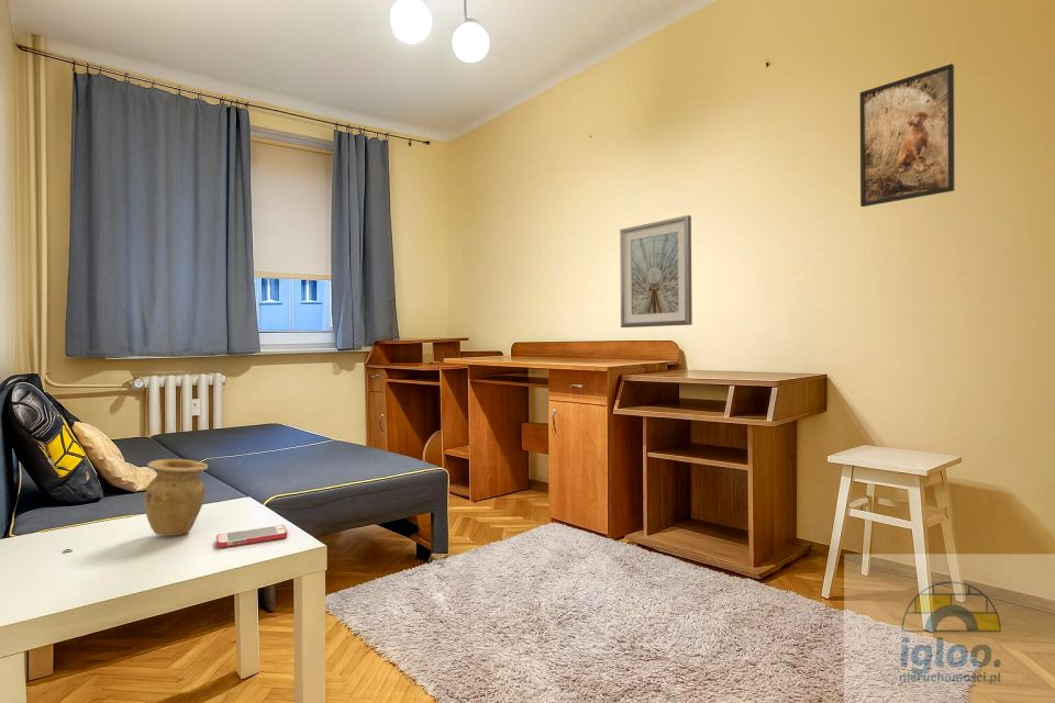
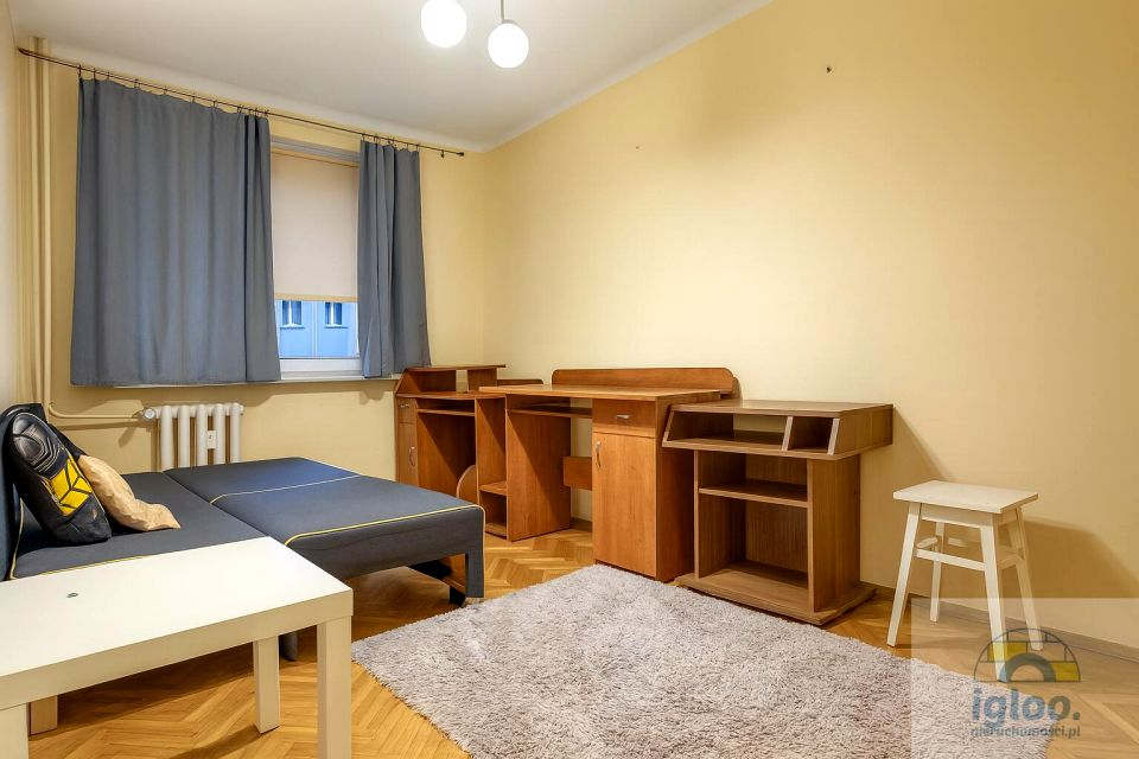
- picture frame [619,214,693,328]
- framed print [859,63,955,208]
- smartphone [215,524,288,549]
- vase [143,458,209,537]
